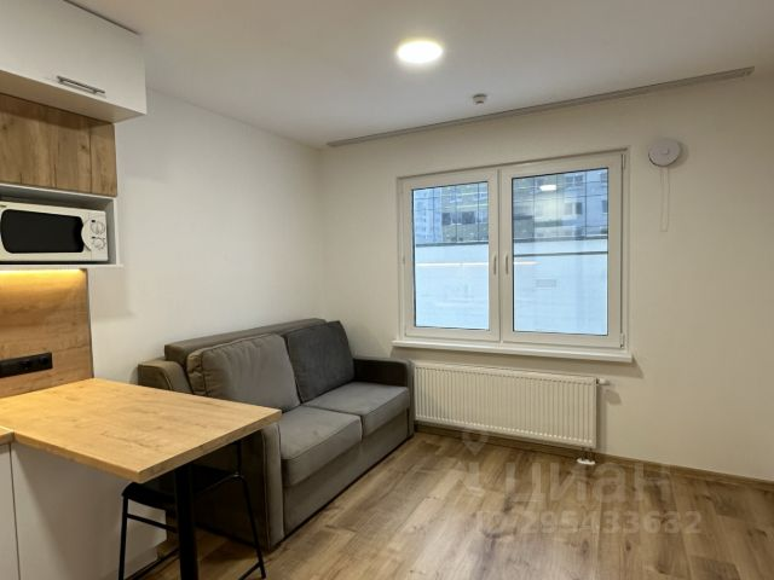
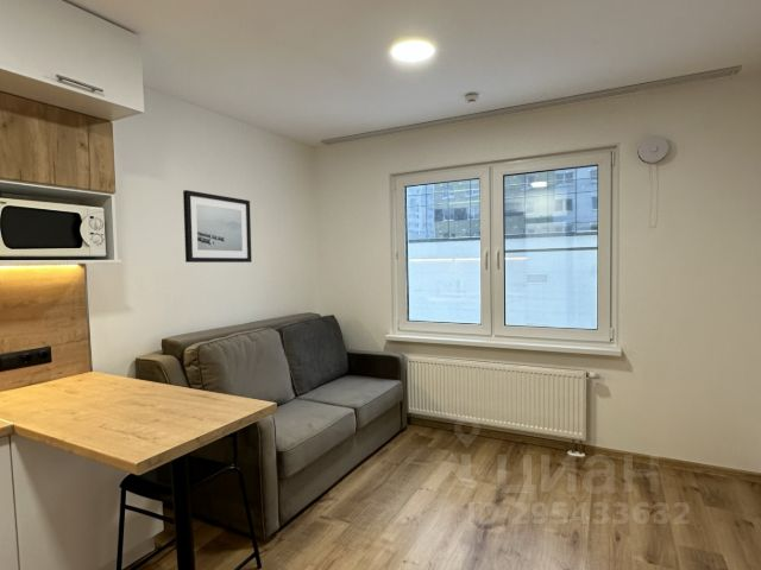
+ wall art [182,189,253,264]
